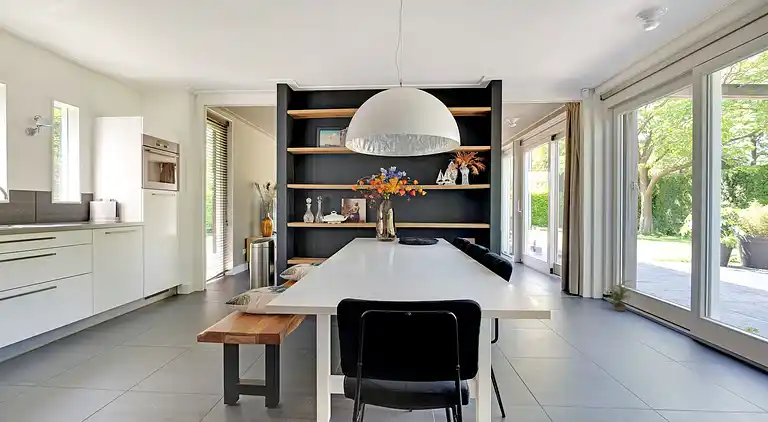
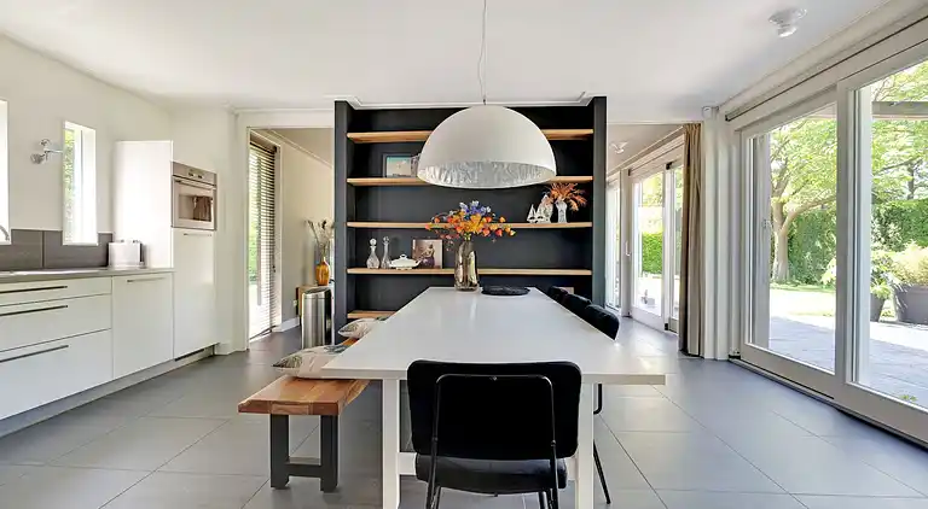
- potted plant [605,278,637,312]
